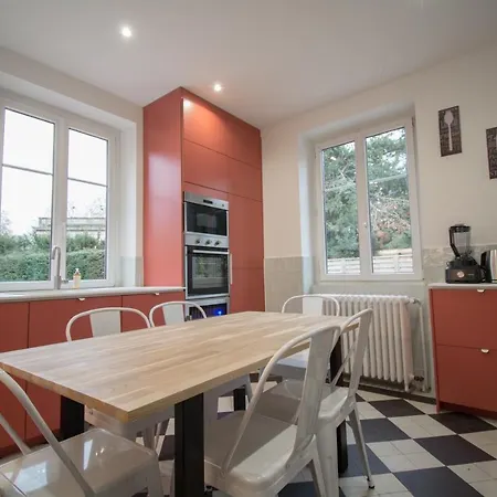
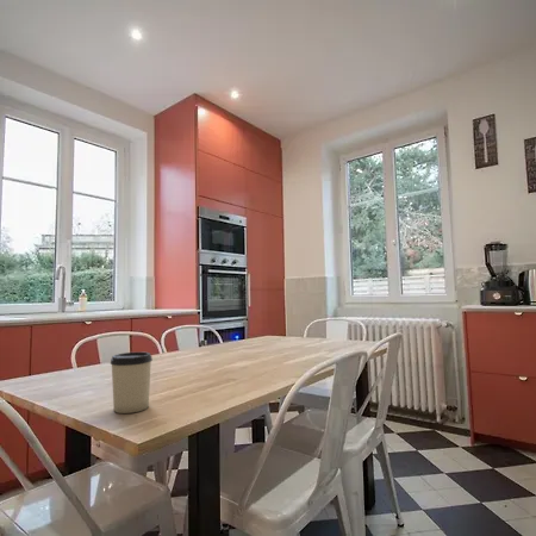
+ cup [110,351,154,415]
